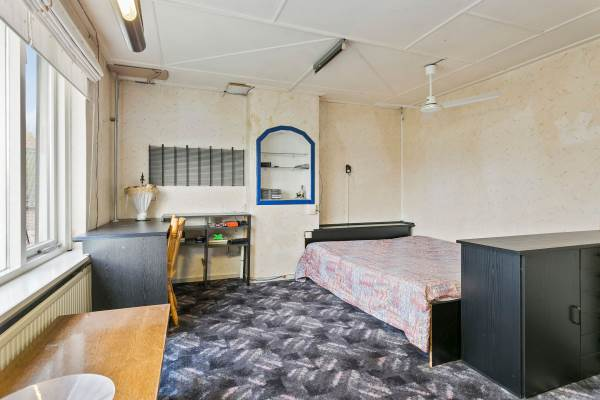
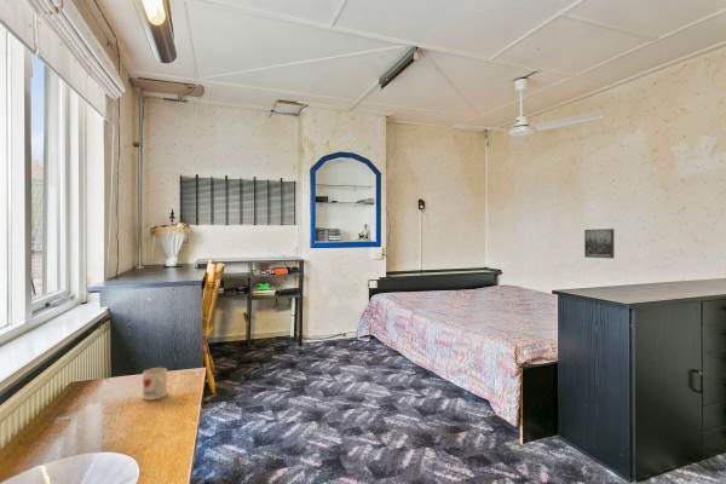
+ mug [142,367,168,402]
+ wall art [583,227,615,259]
